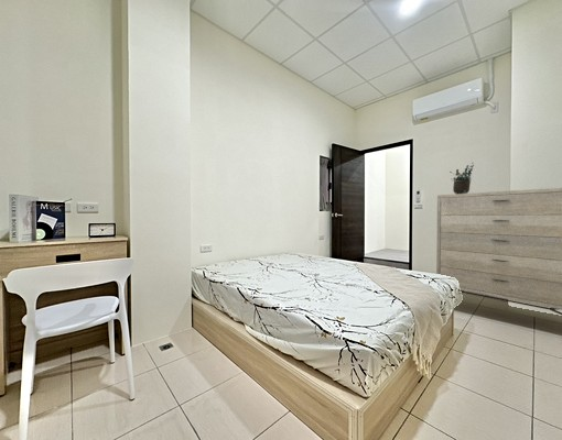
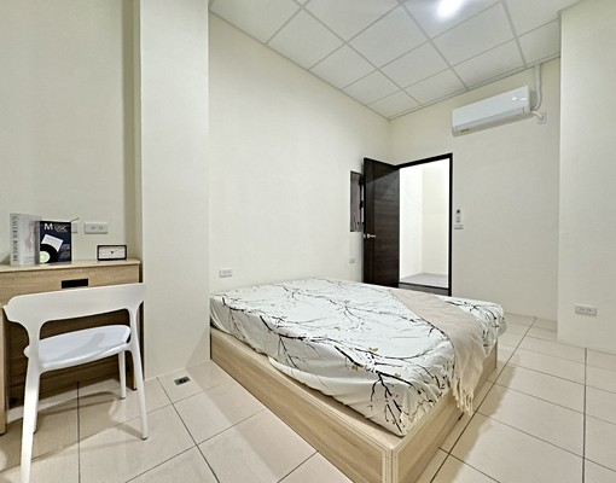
- potted plant [448,162,475,195]
- dresser [435,187,562,316]
